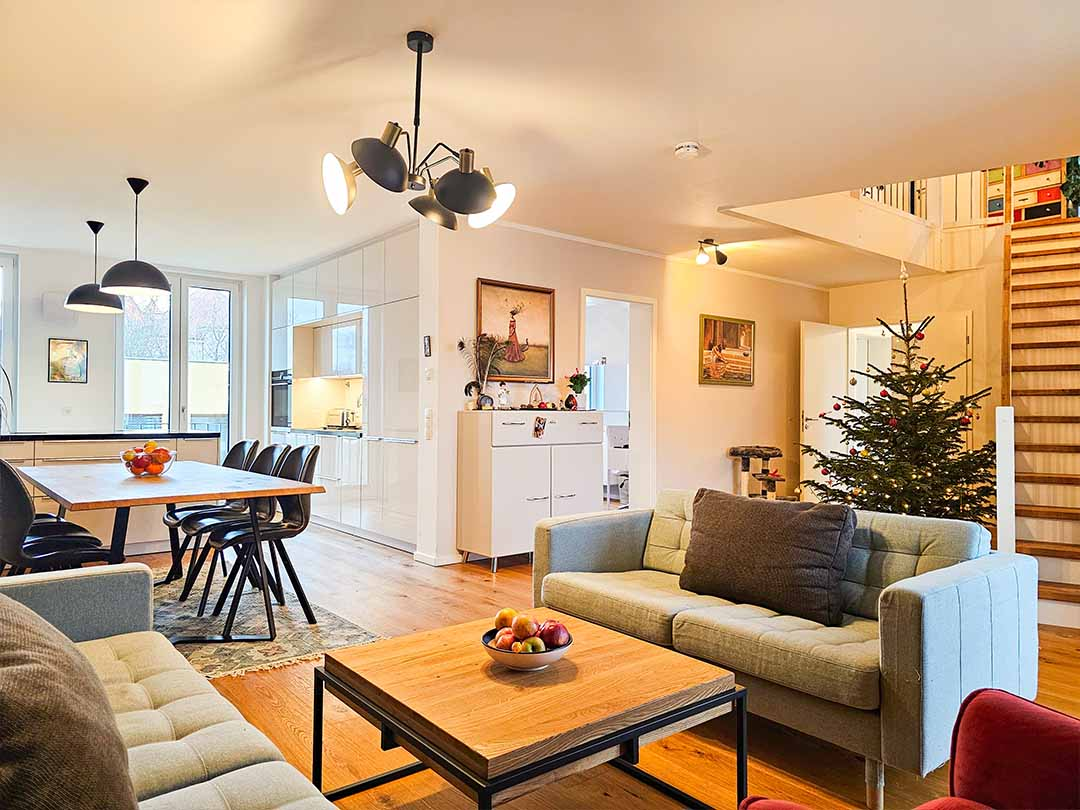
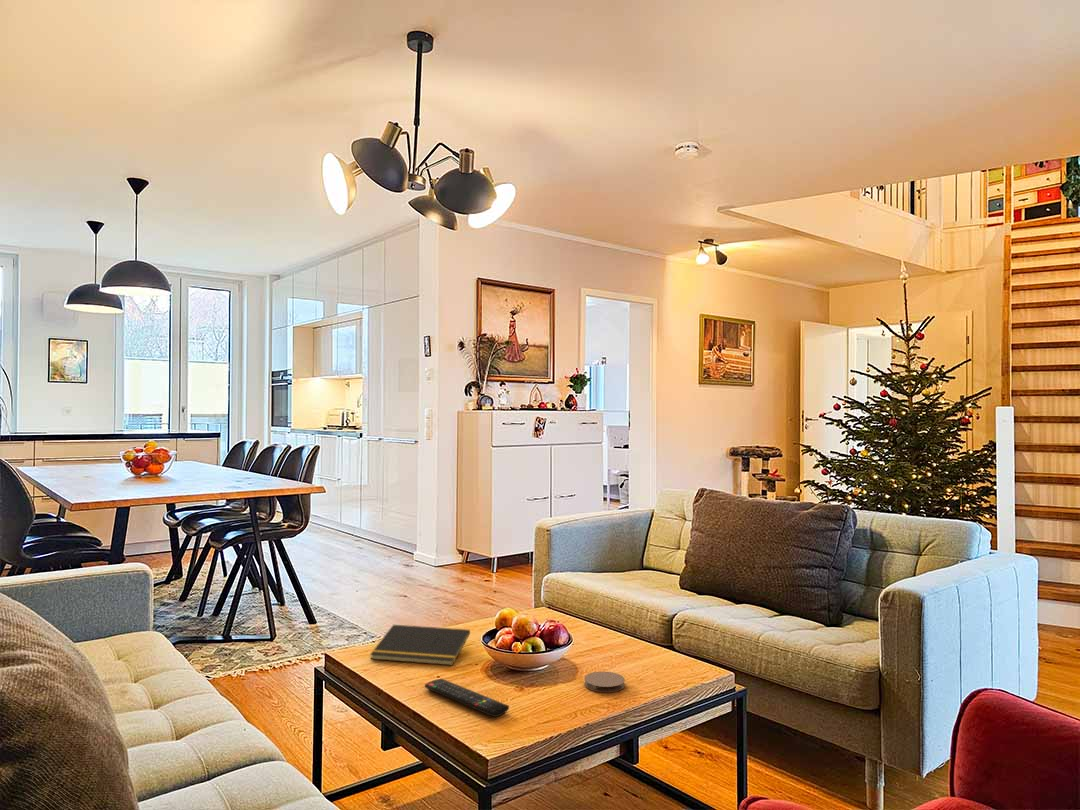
+ remote control [424,678,510,718]
+ coaster [583,670,626,693]
+ notepad [369,624,471,666]
